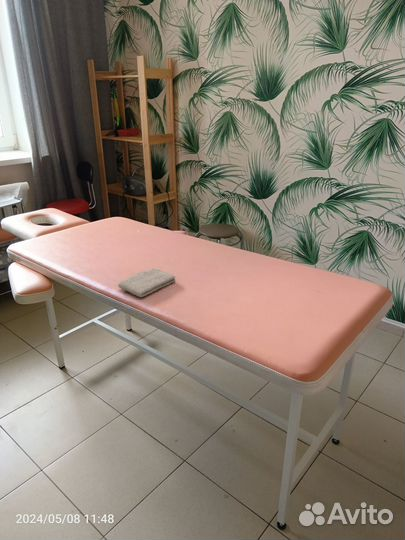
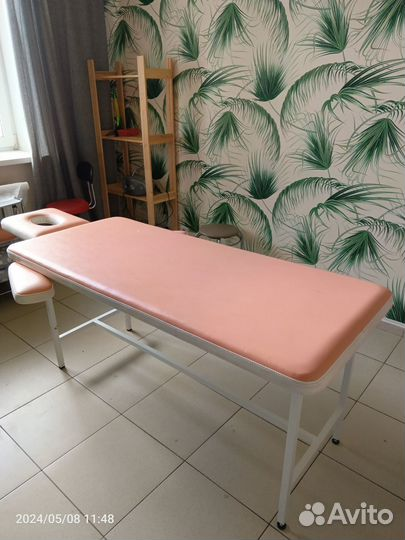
- washcloth [117,268,177,298]
